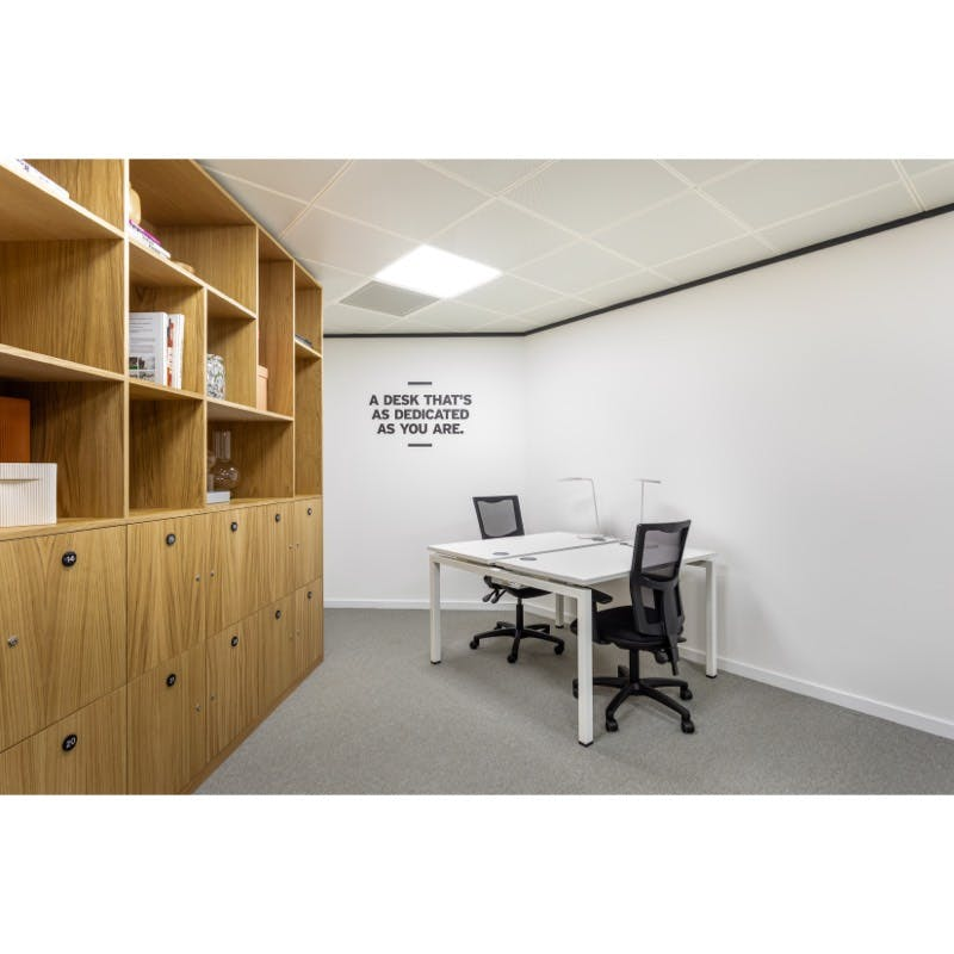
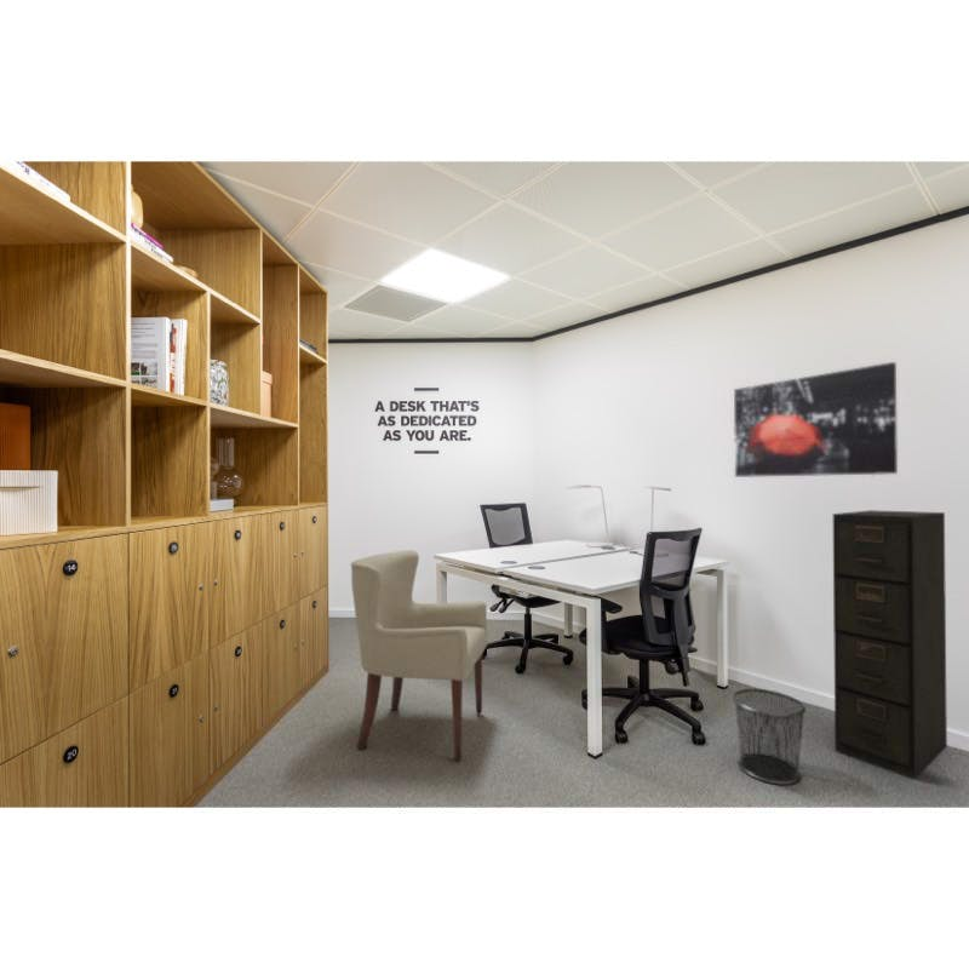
+ filing cabinet [832,509,948,781]
+ waste bin [732,688,807,786]
+ wall art [733,361,899,478]
+ chair [350,549,488,762]
